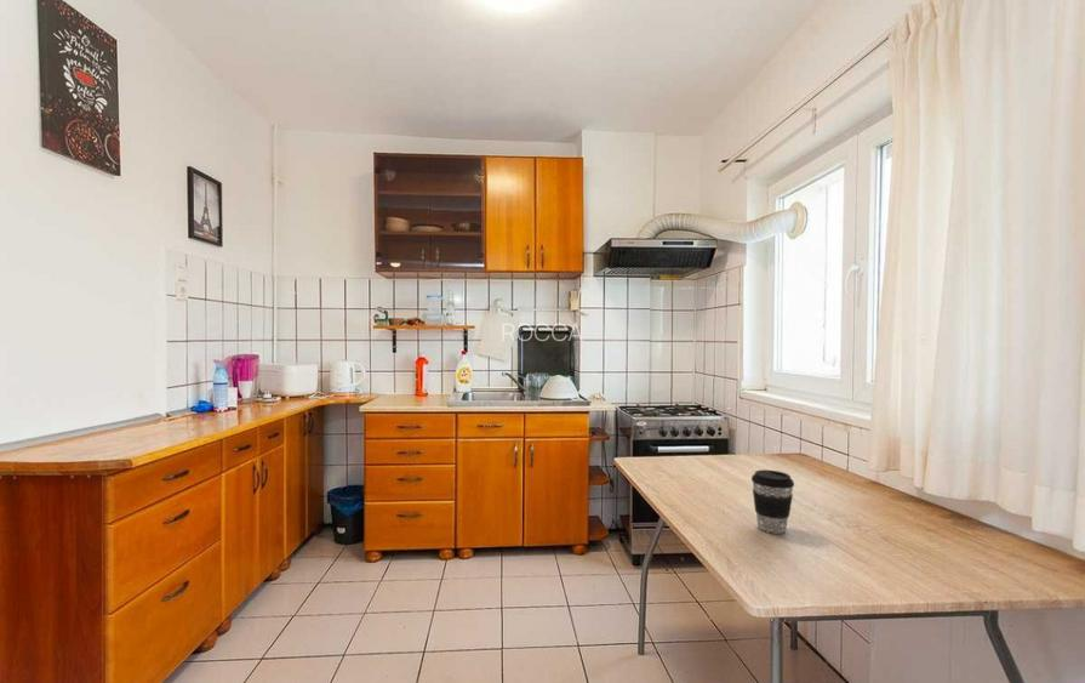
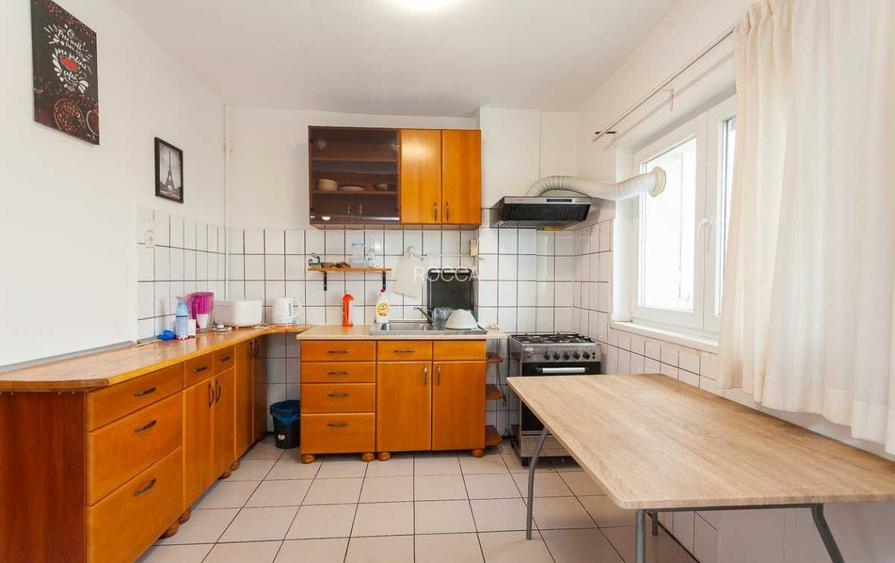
- coffee cup [750,468,795,535]
